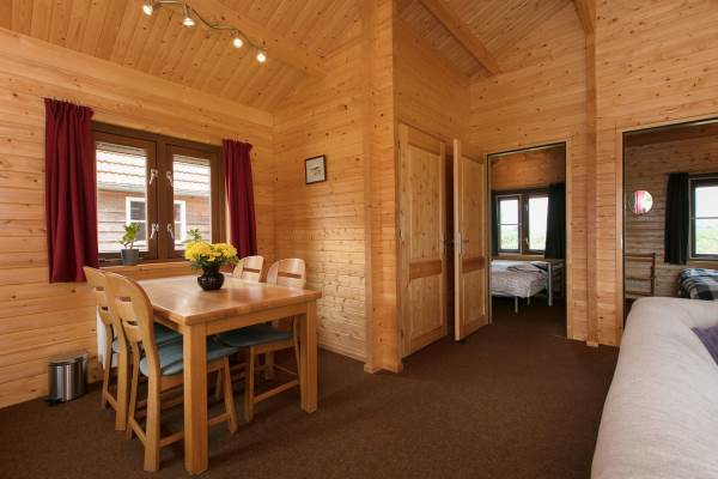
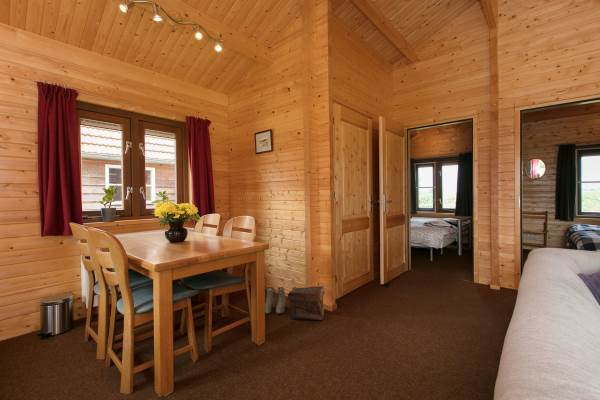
+ pouch [287,285,326,321]
+ boots [264,286,287,315]
